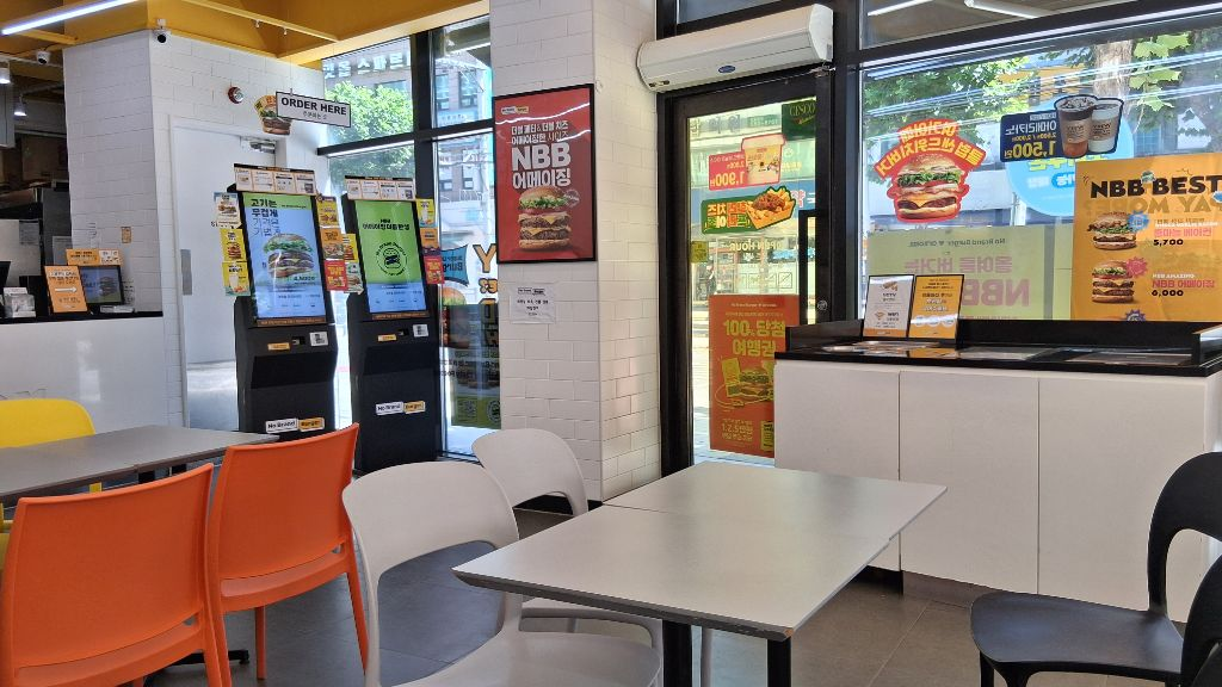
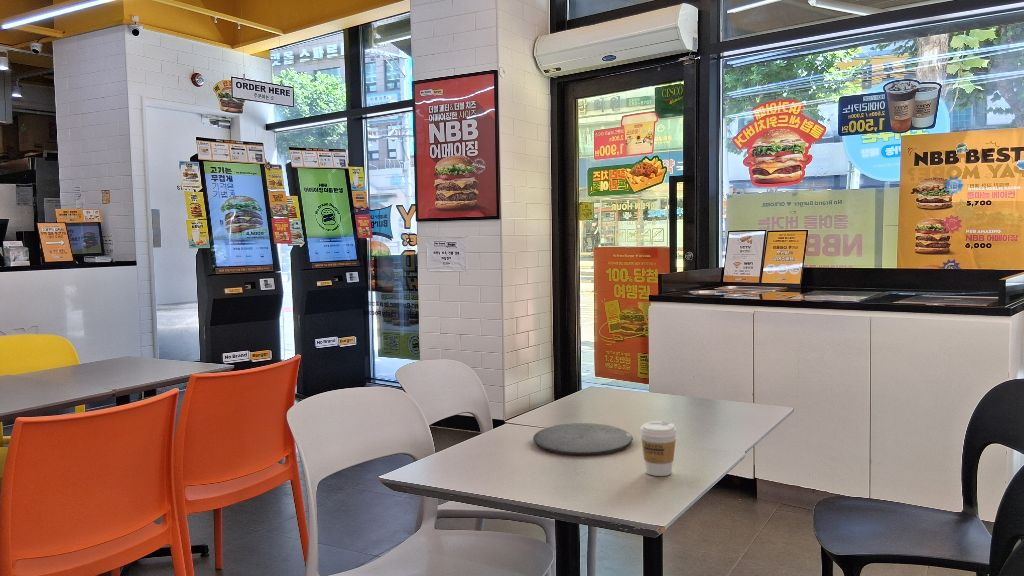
+ coffee cup [639,420,678,477]
+ plate [532,422,634,456]
